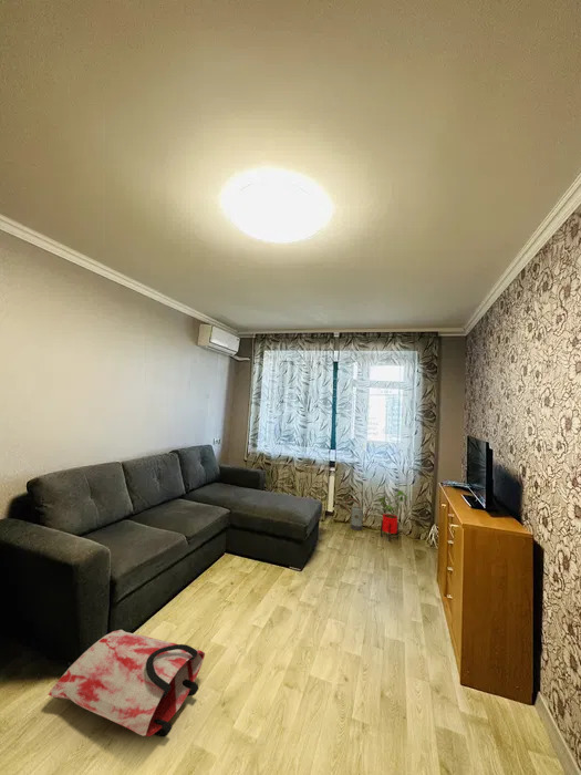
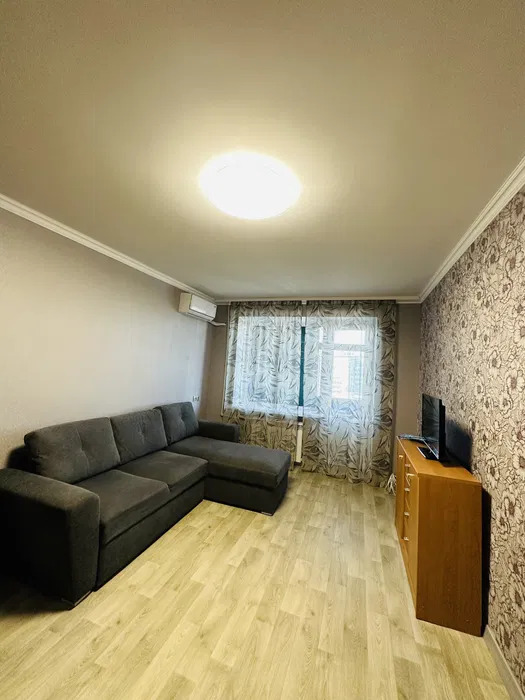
- watering can [344,497,372,531]
- bag [48,629,206,737]
- house plant [376,489,408,542]
